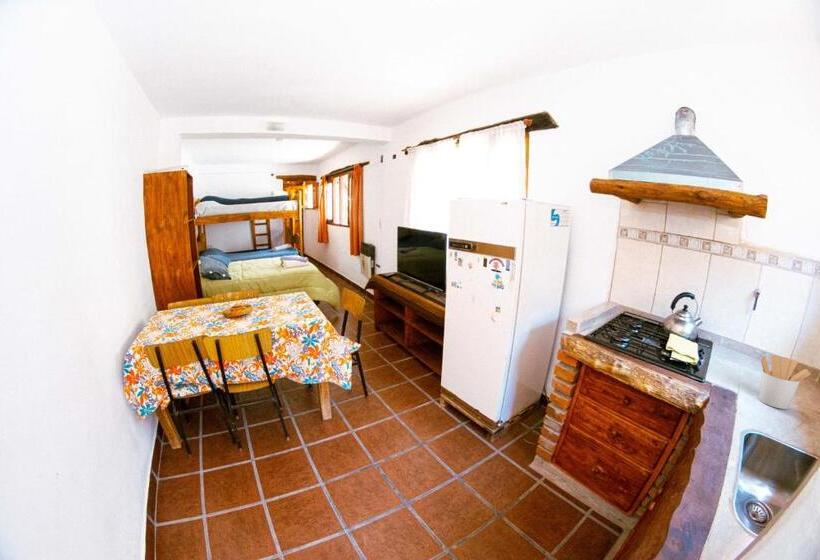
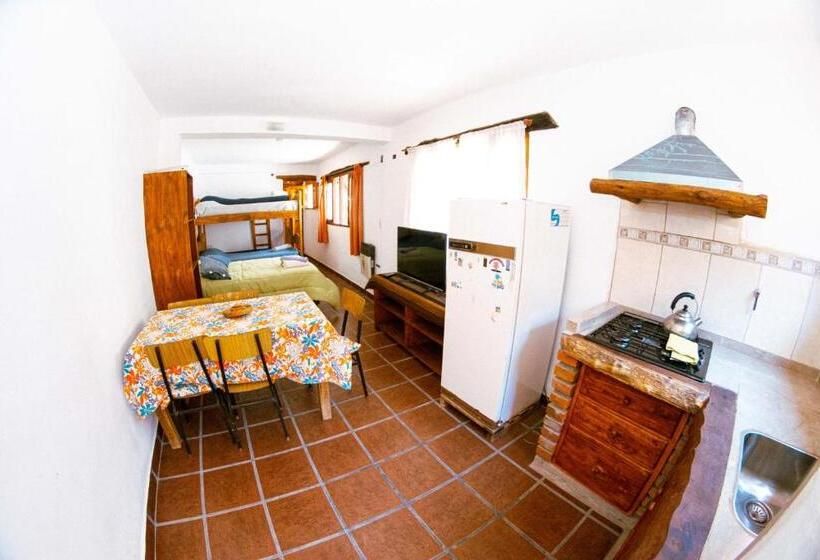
- utensil holder [757,354,812,410]
